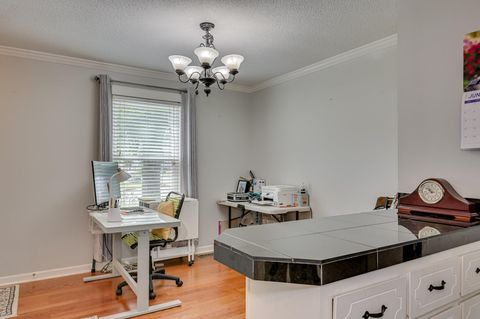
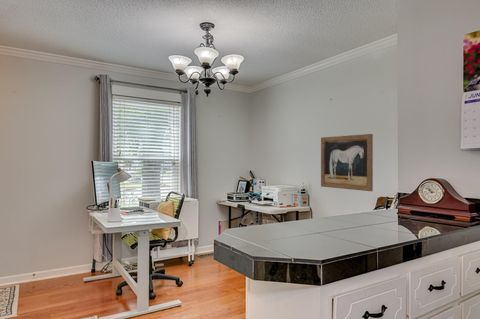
+ wall art [320,133,374,192]
